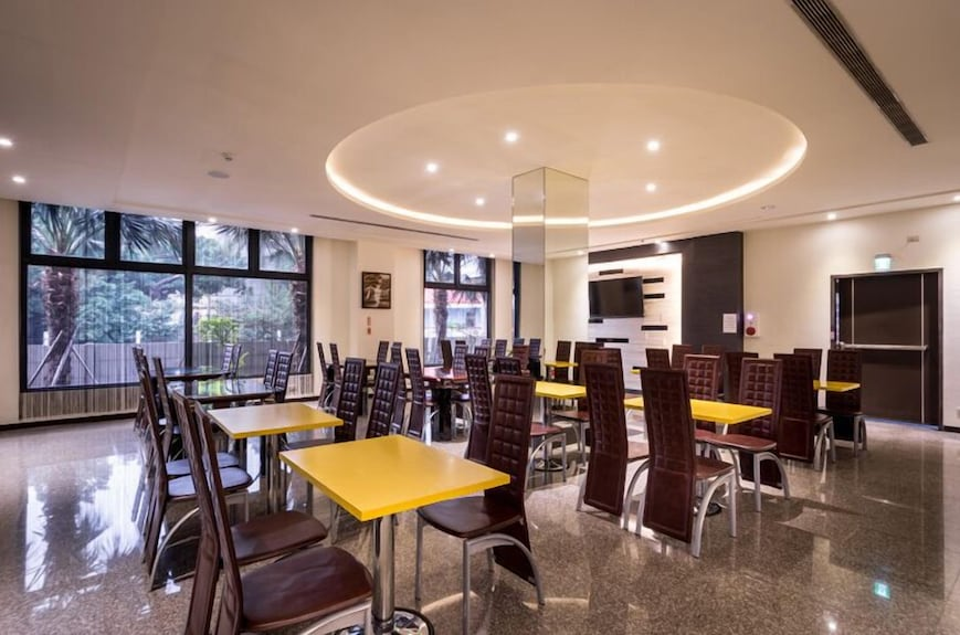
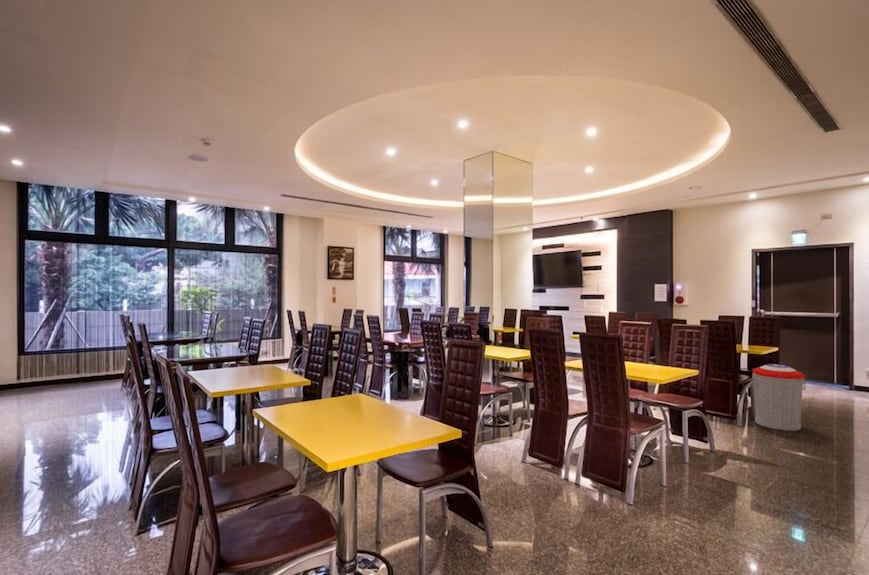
+ trash can [750,363,806,432]
